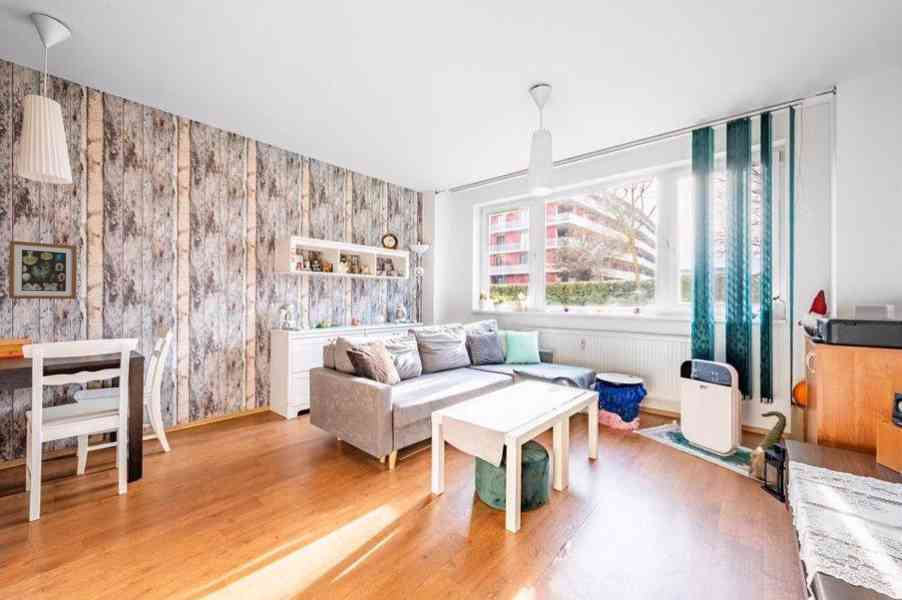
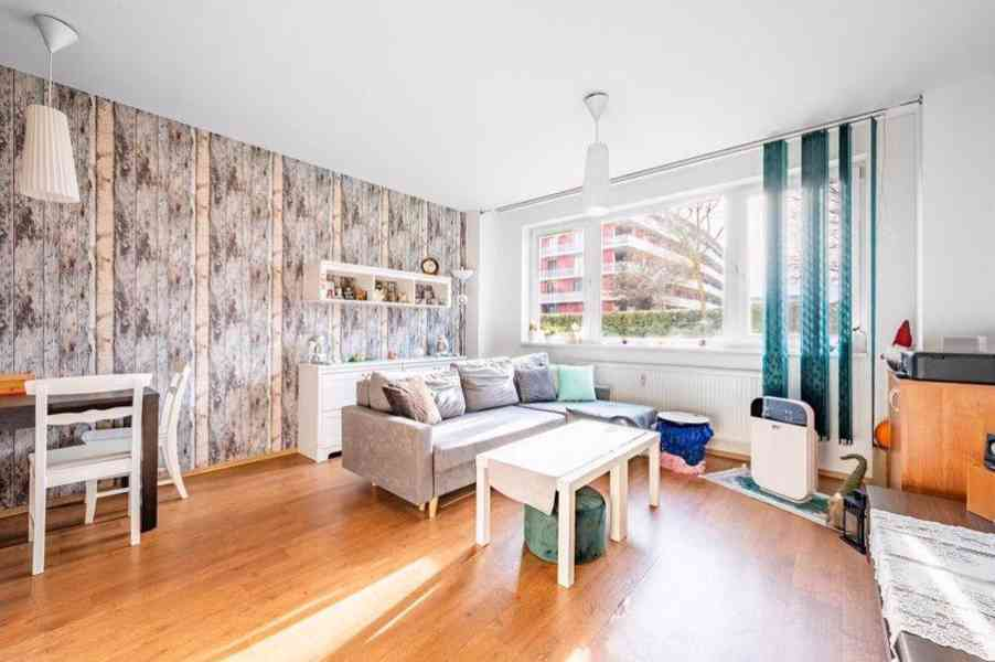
- wall art [8,240,78,300]
